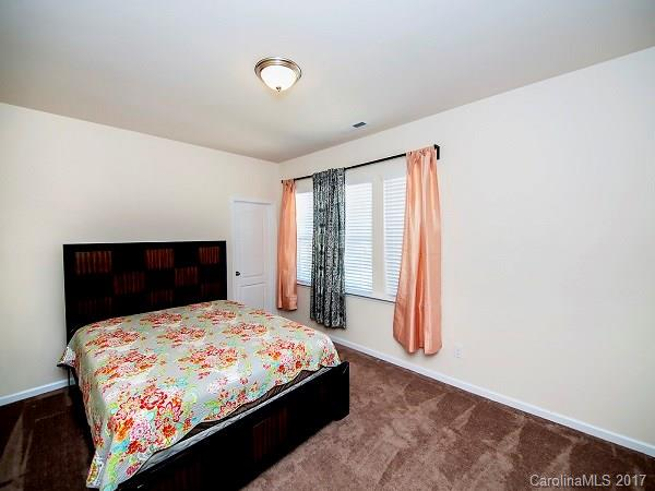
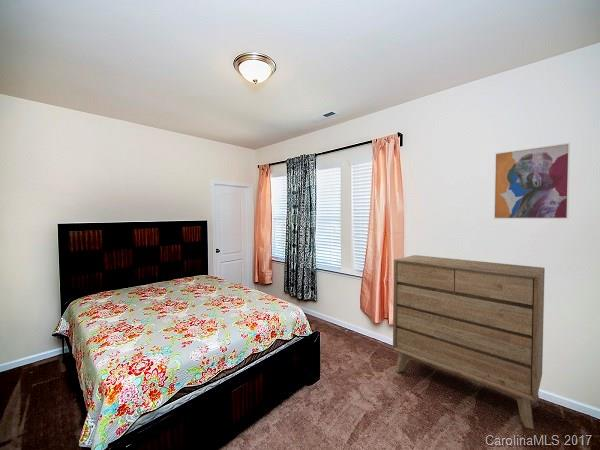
+ dresser [392,254,546,430]
+ wall art [493,142,571,220]
